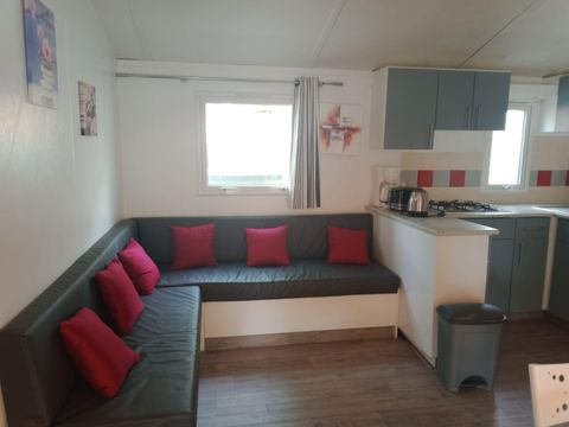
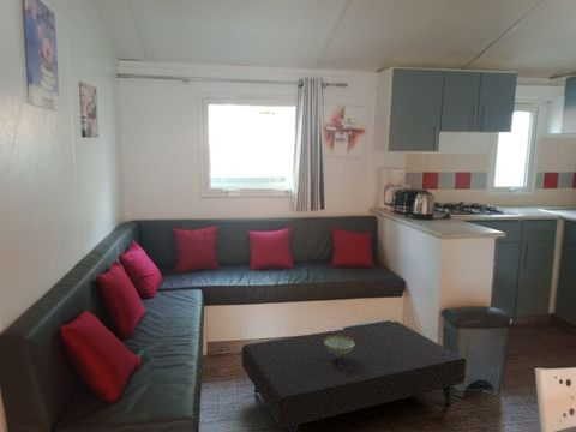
+ decorative bowl [324,336,355,358]
+ coffee table [241,318,467,432]
